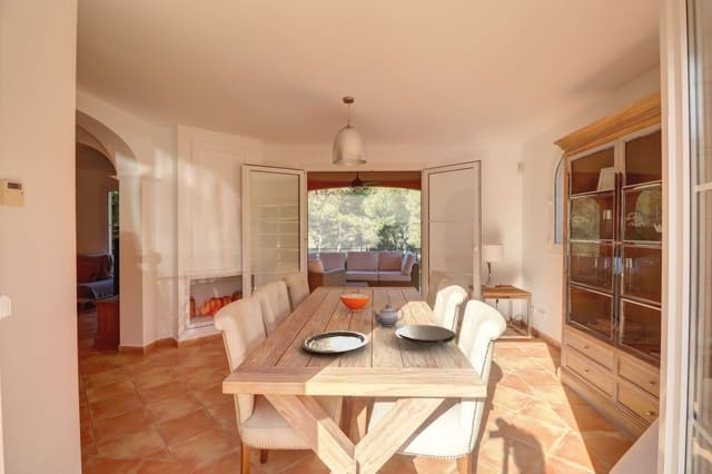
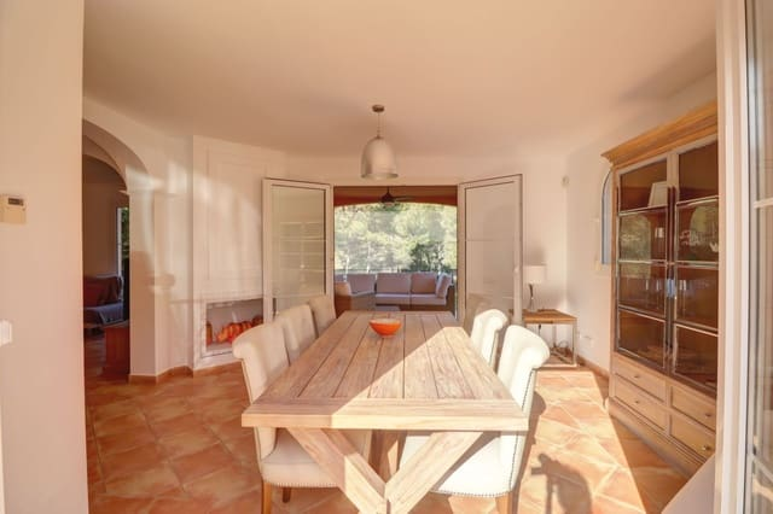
- teapot [370,304,405,328]
- plate [394,324,457,346]
- plate [300,329,370,355]
